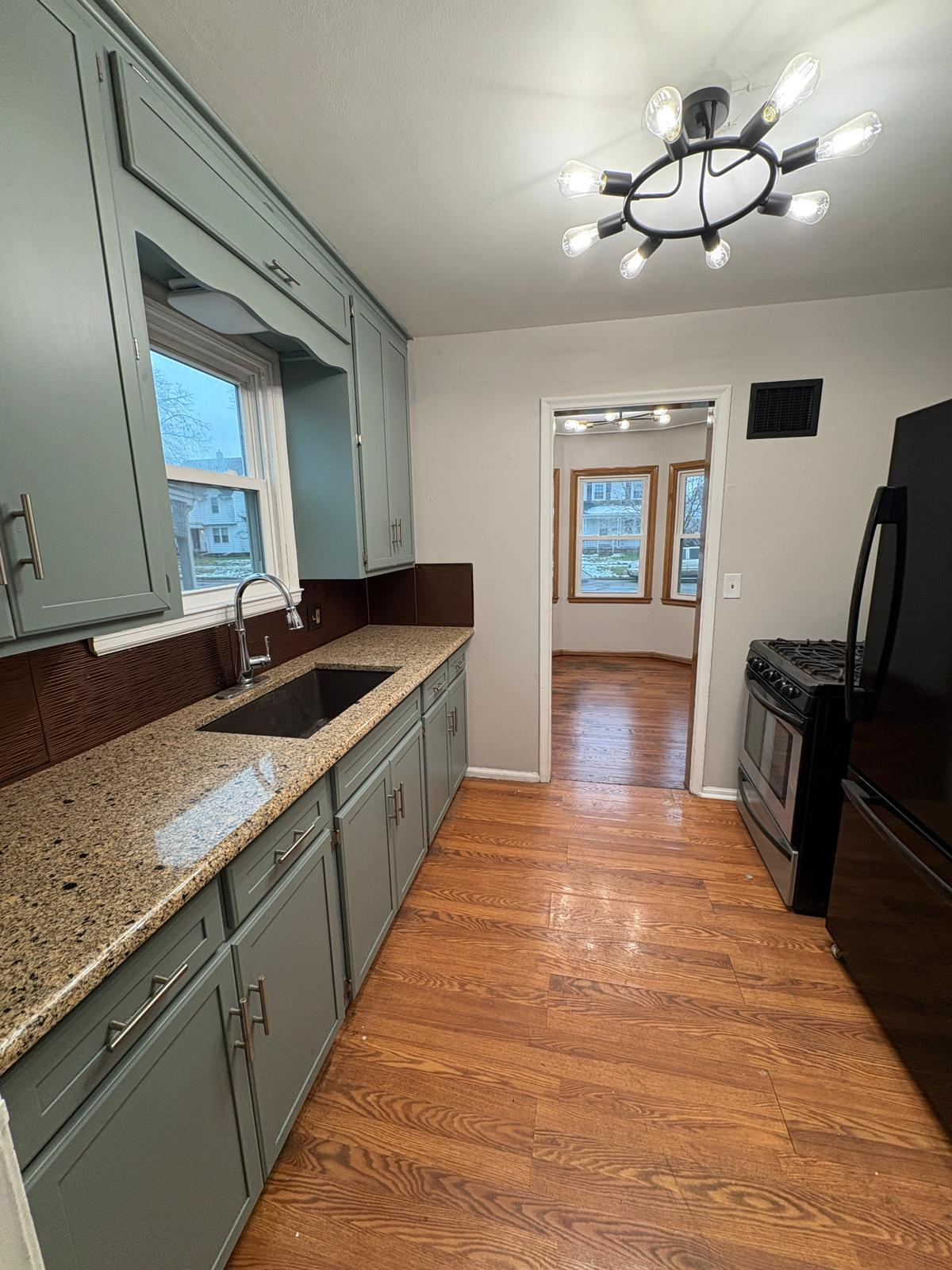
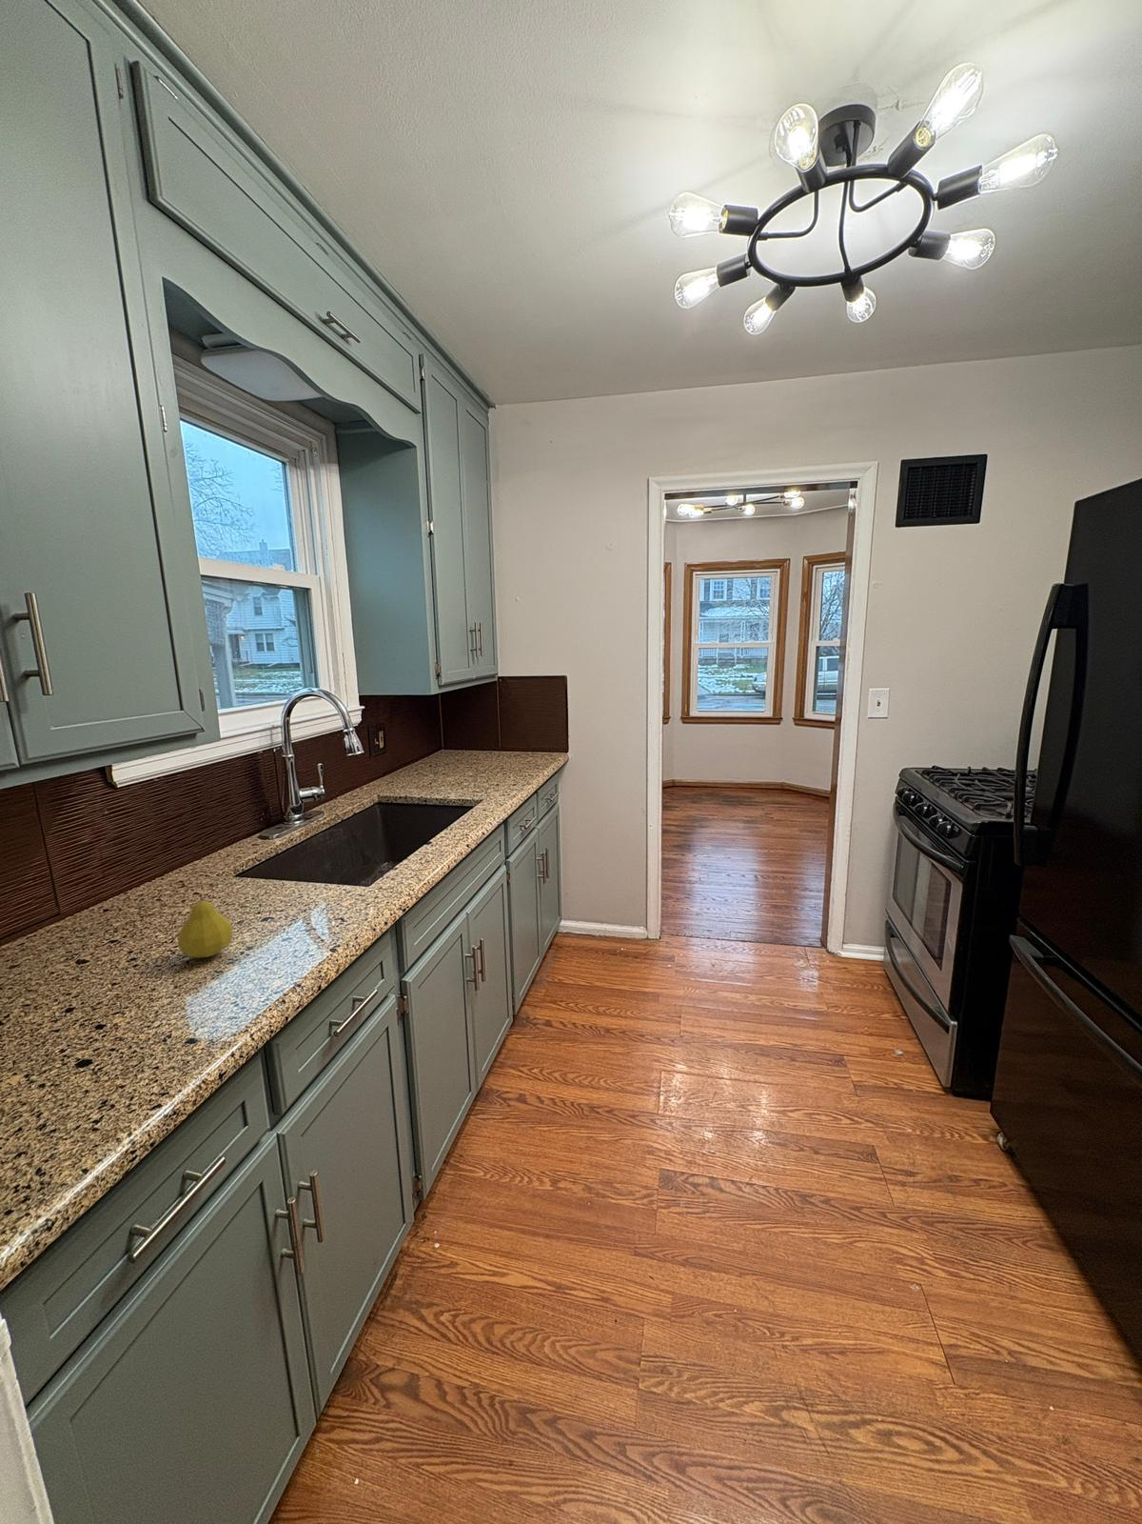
+ fruit [178,893,234,959]
